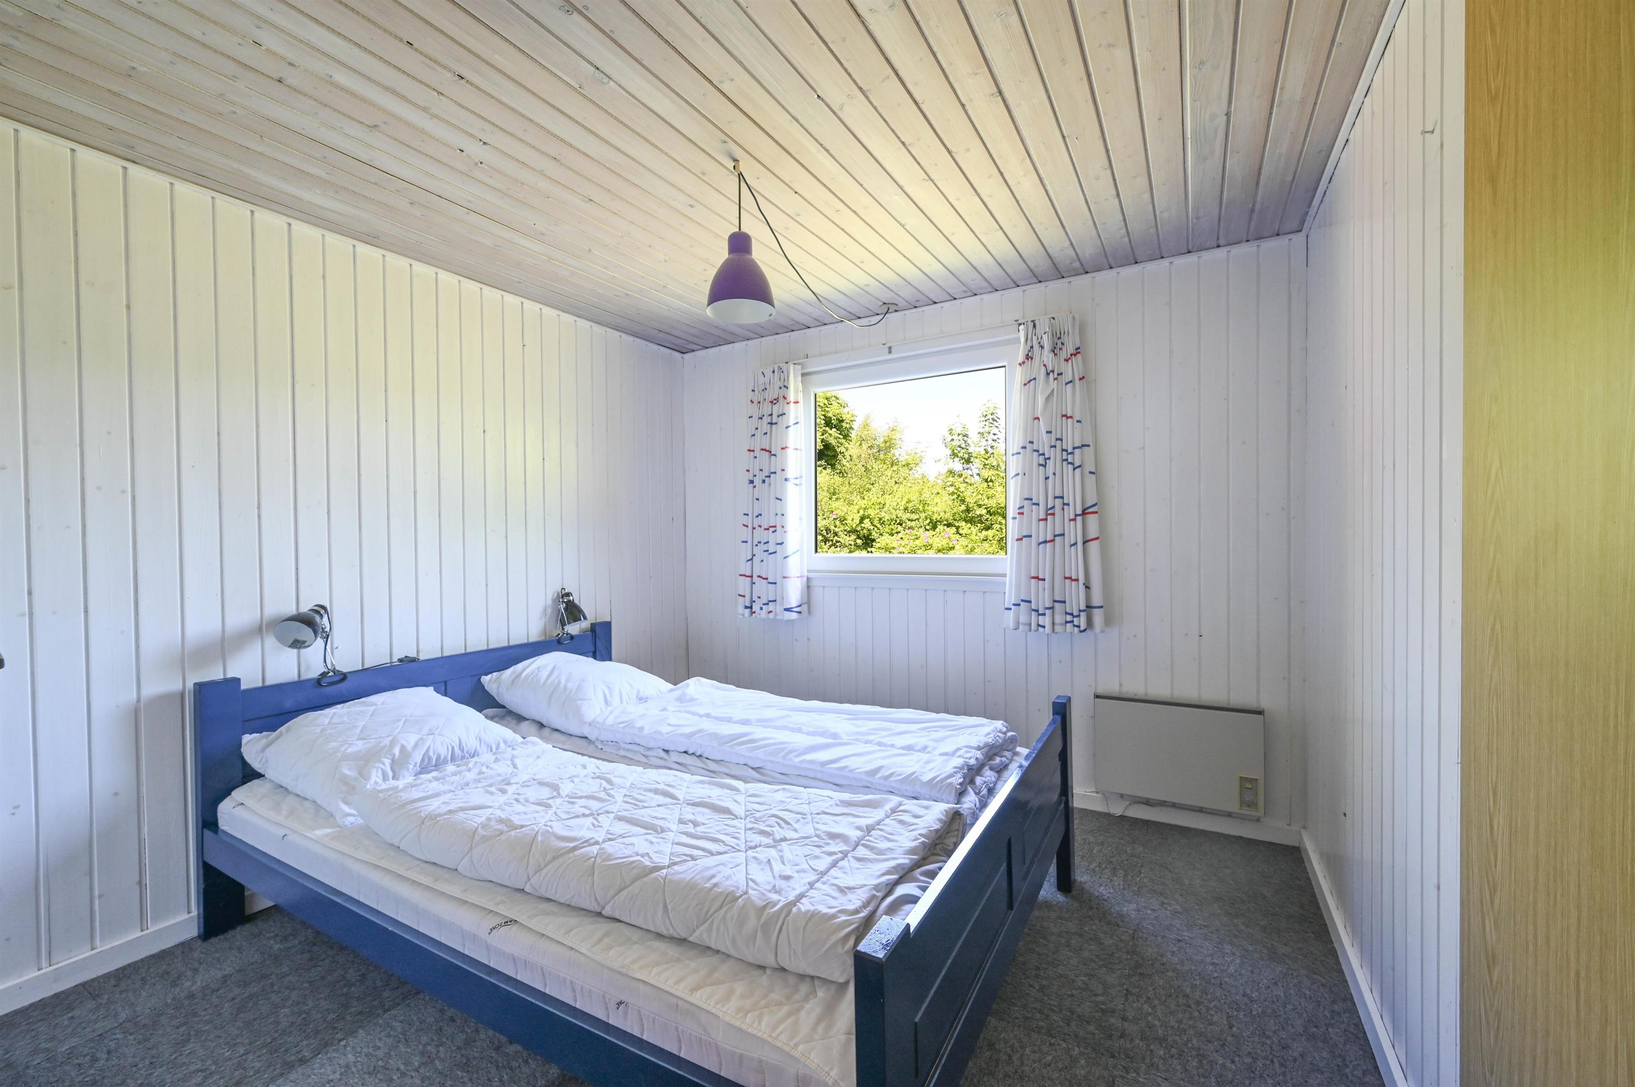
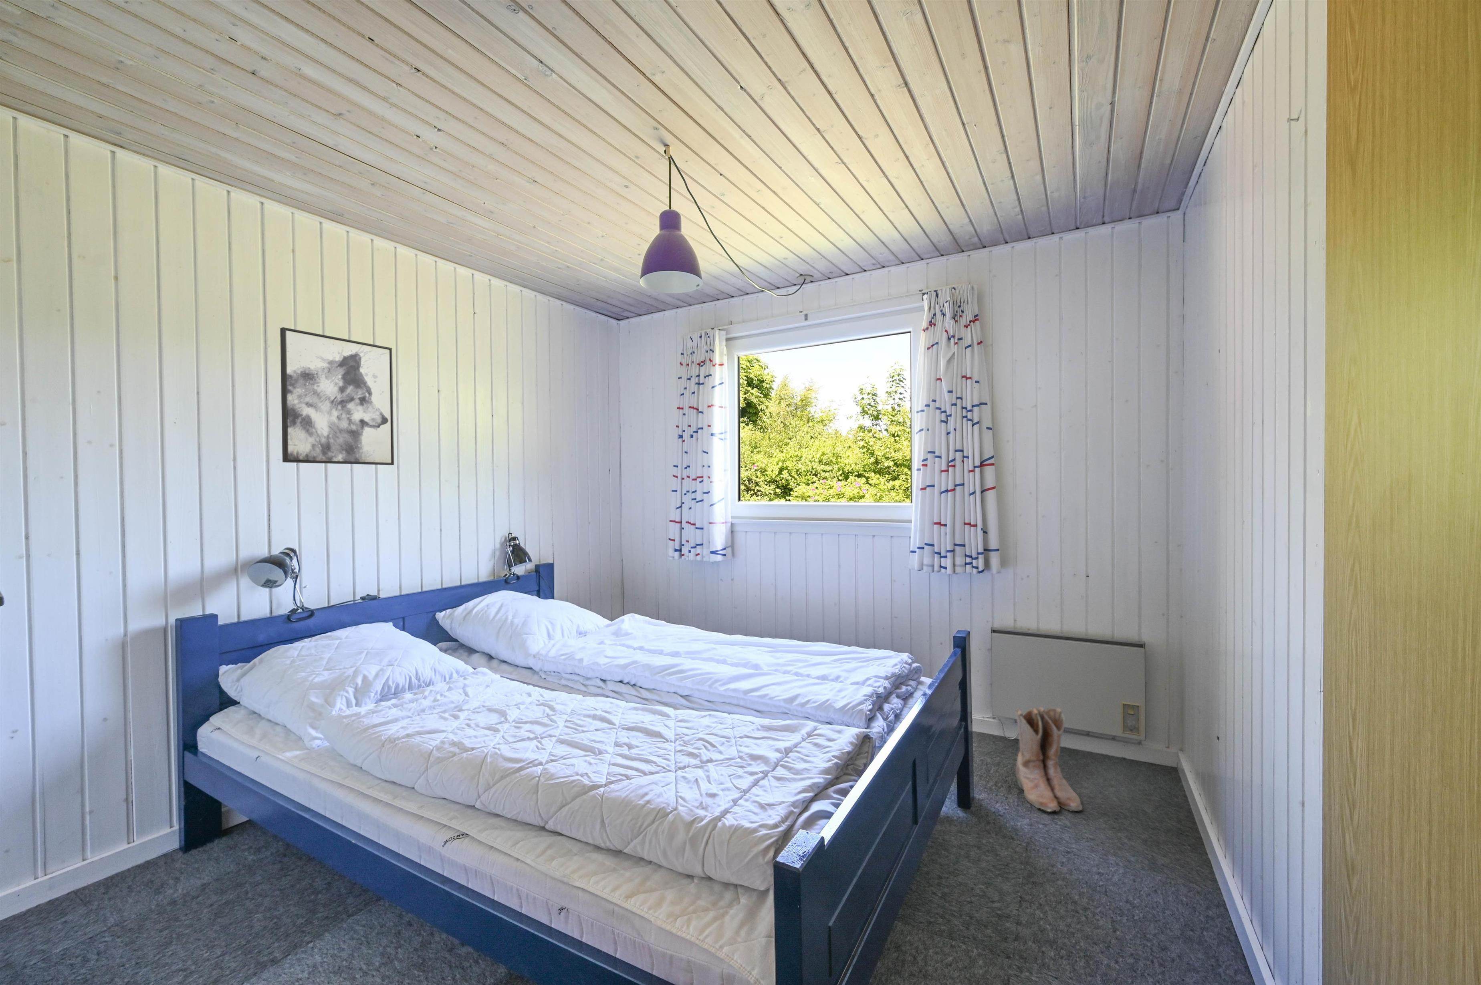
+ wall art [279,327,395,465]
+ boots [1015,707,1083,812]
